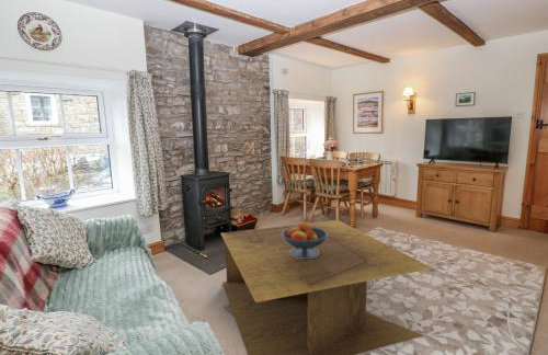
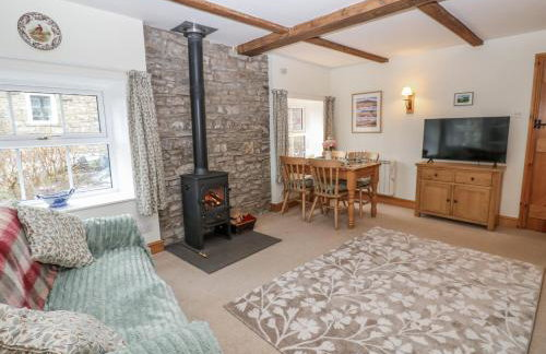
- fruit bowl [282,221,328,259]
- coffee table [219,219,434,355]
